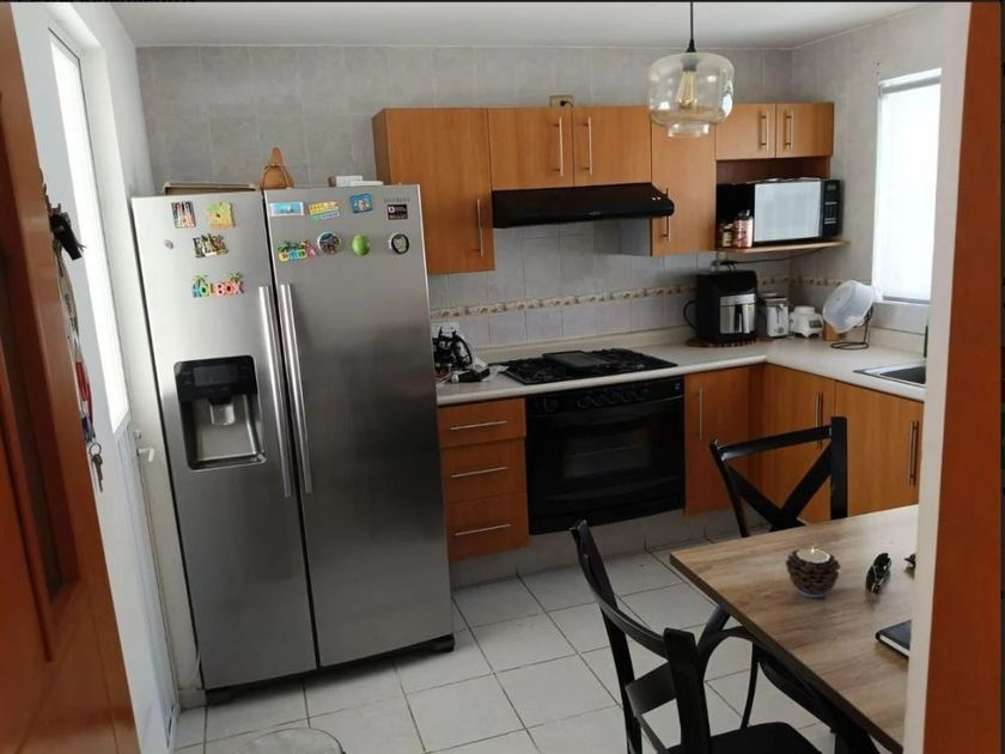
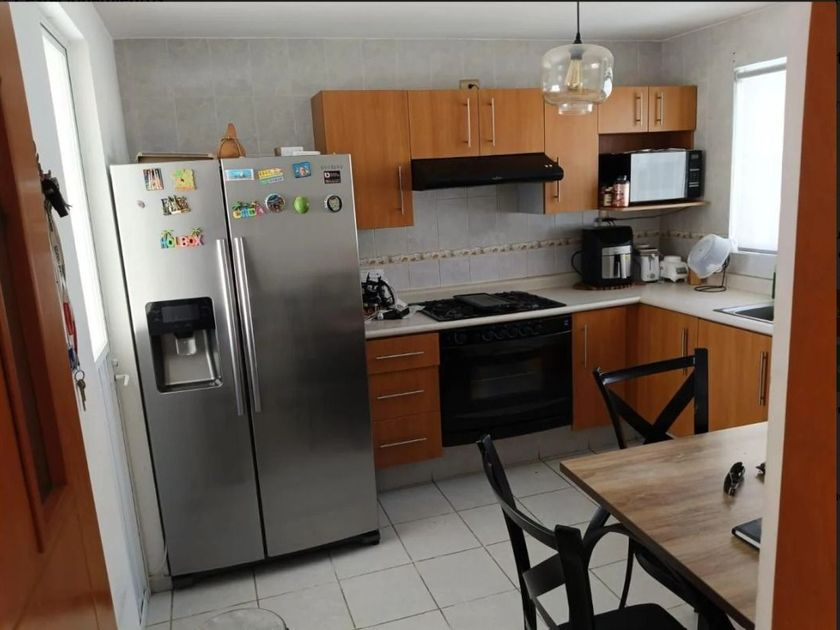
- candle [784,547,842,598]
